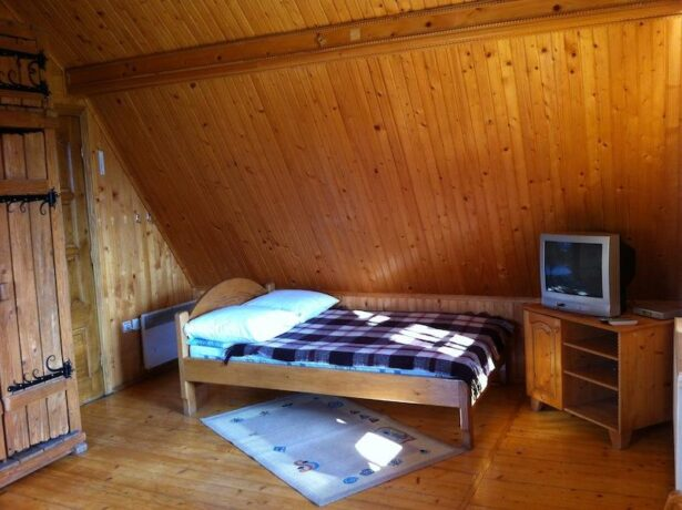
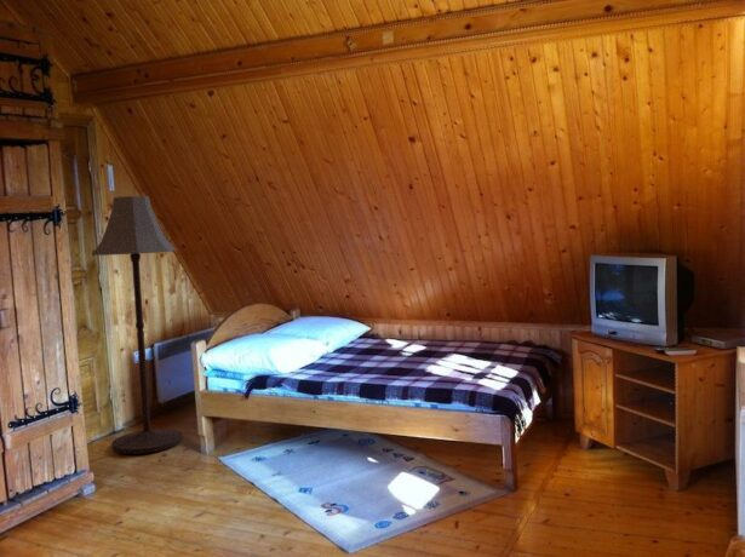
+ floor lamp [91,195,184,455]
